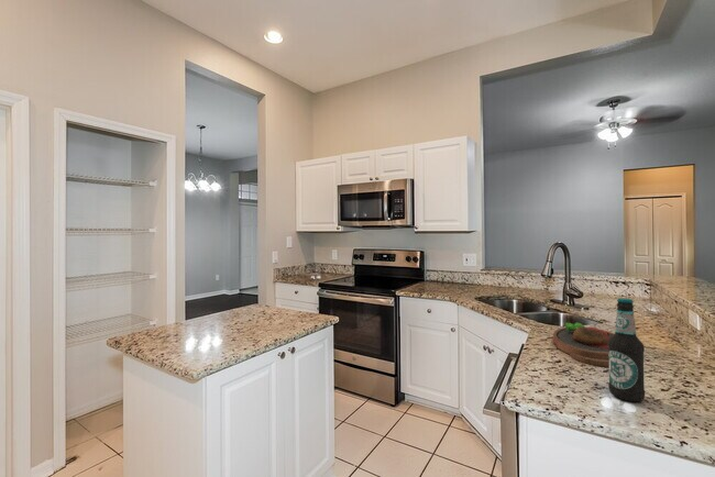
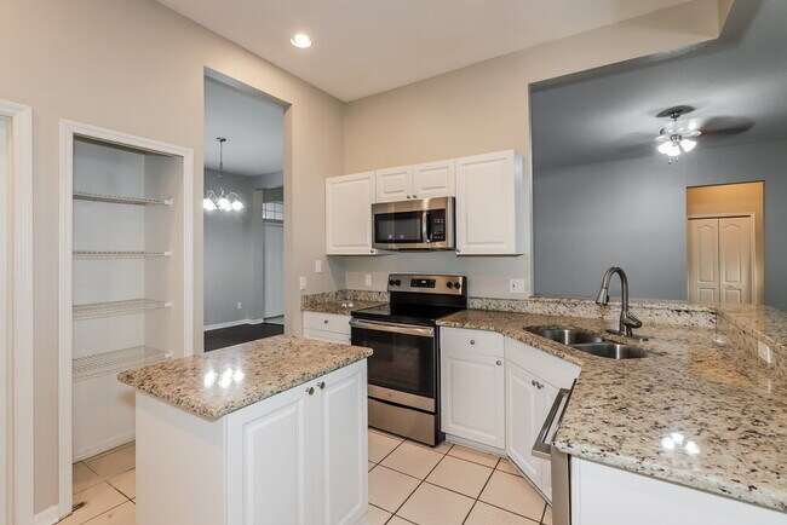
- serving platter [552,322,615,368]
- bottle [607,297,646,402]
